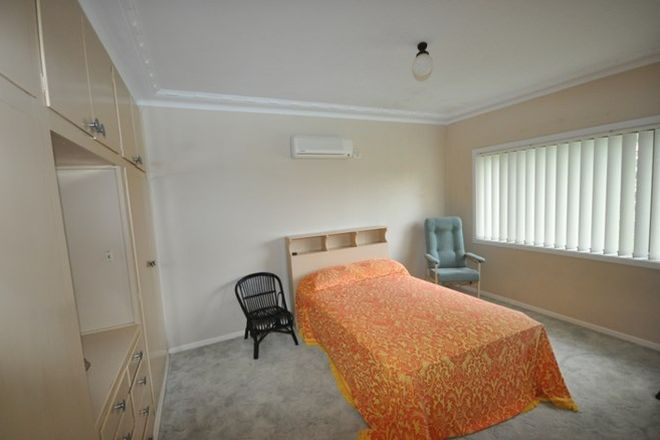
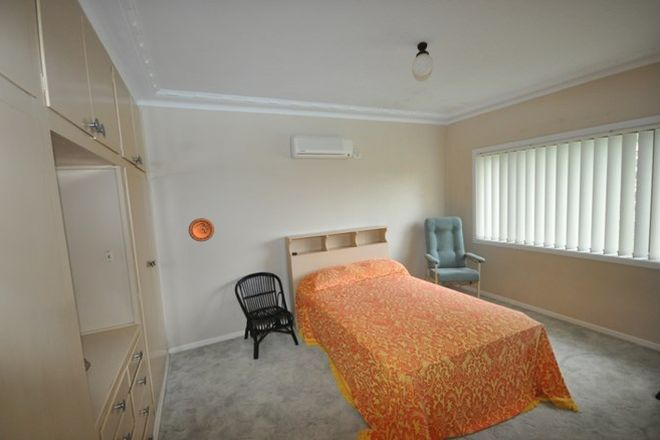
+ decorative plate [188,217,215,242]
